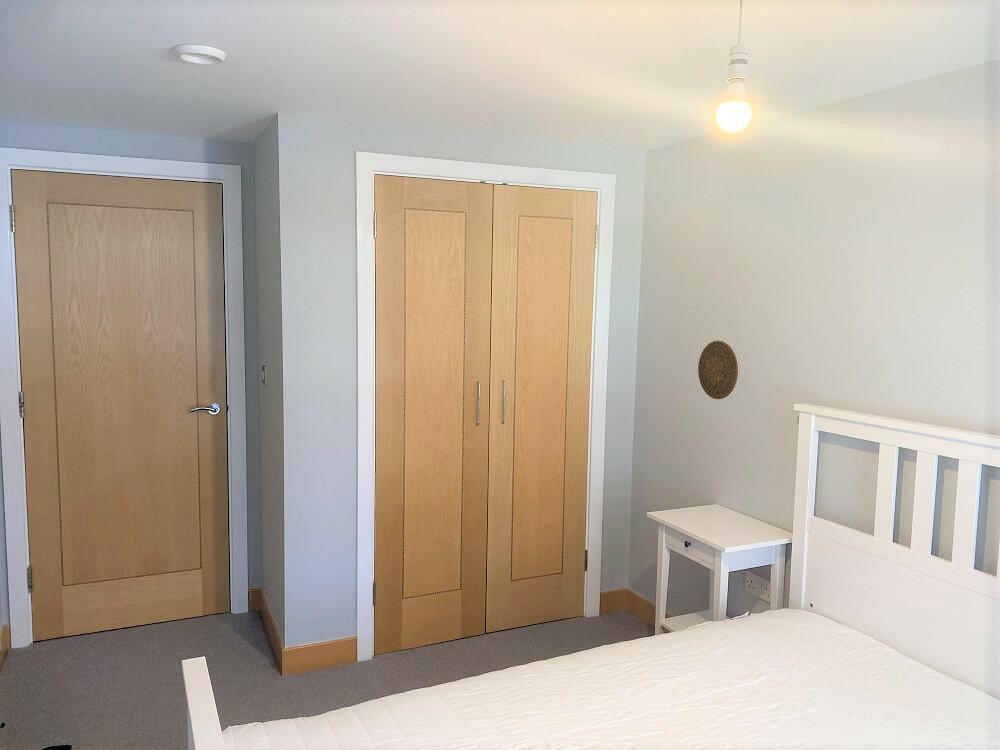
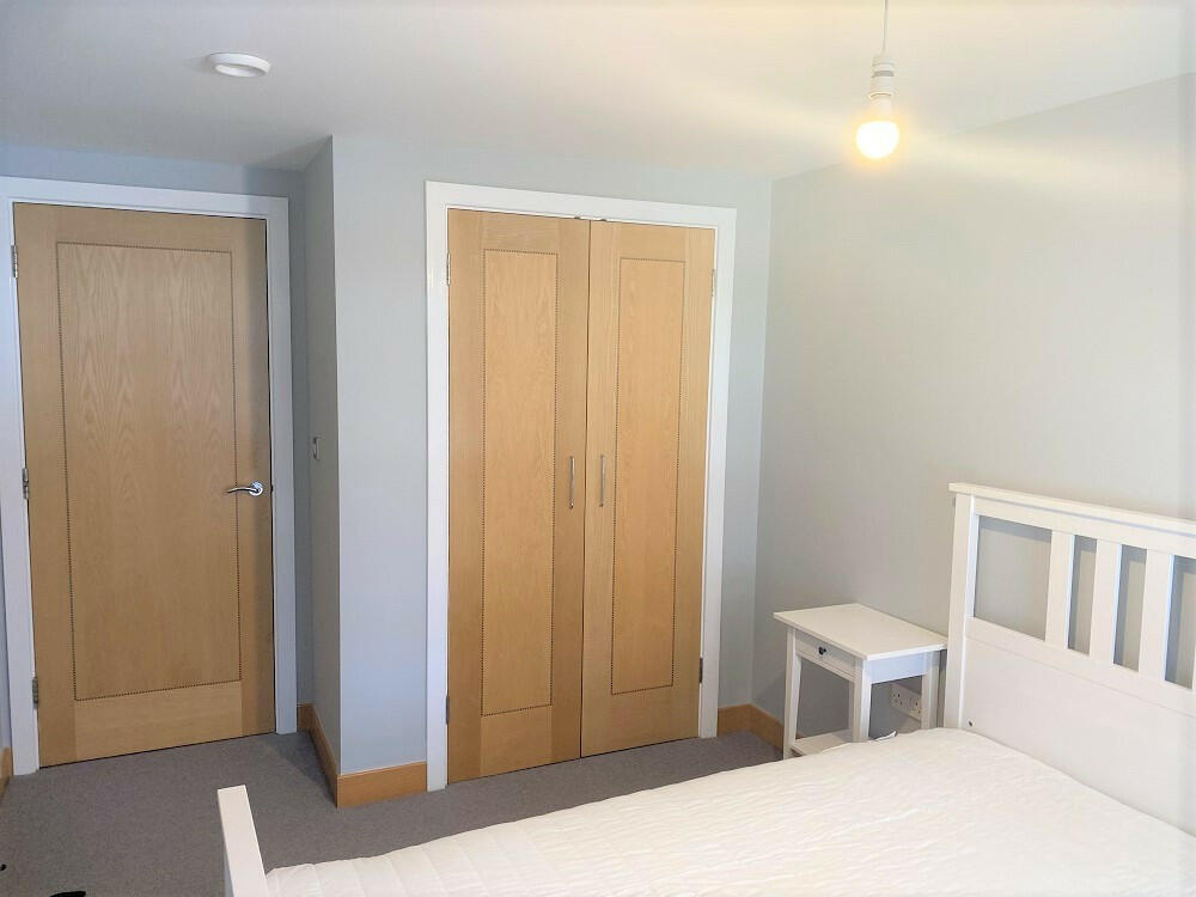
- decorative plate [697,340,739,400]
